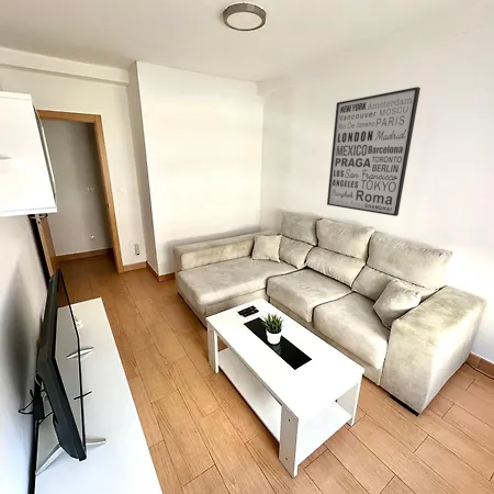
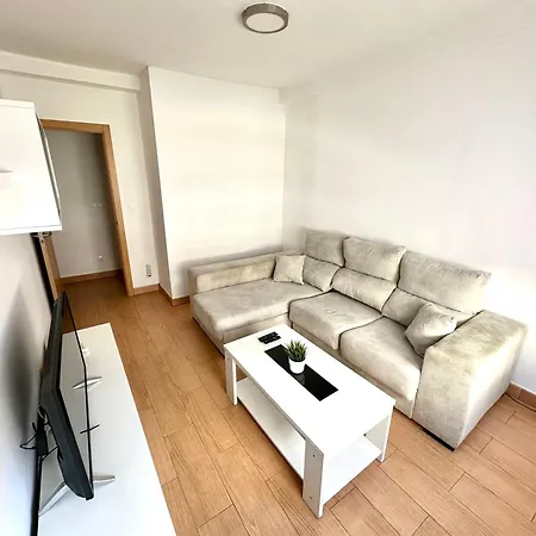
- wall art [326,86,422,217]
